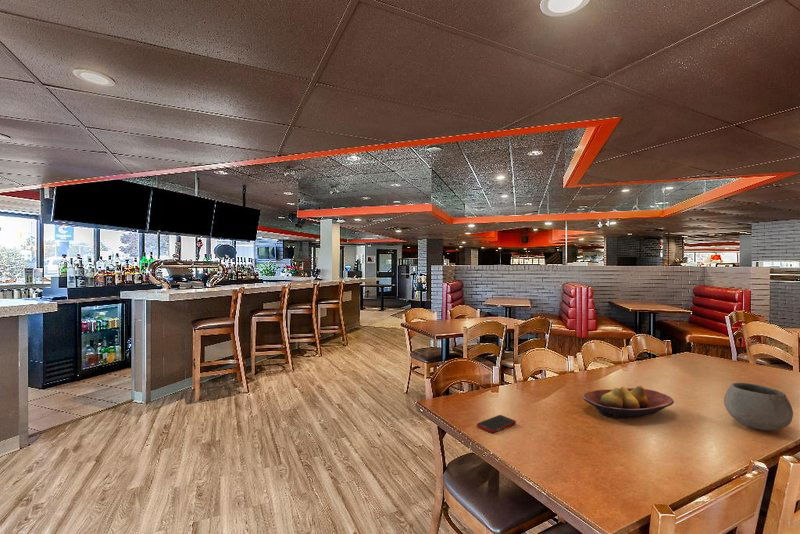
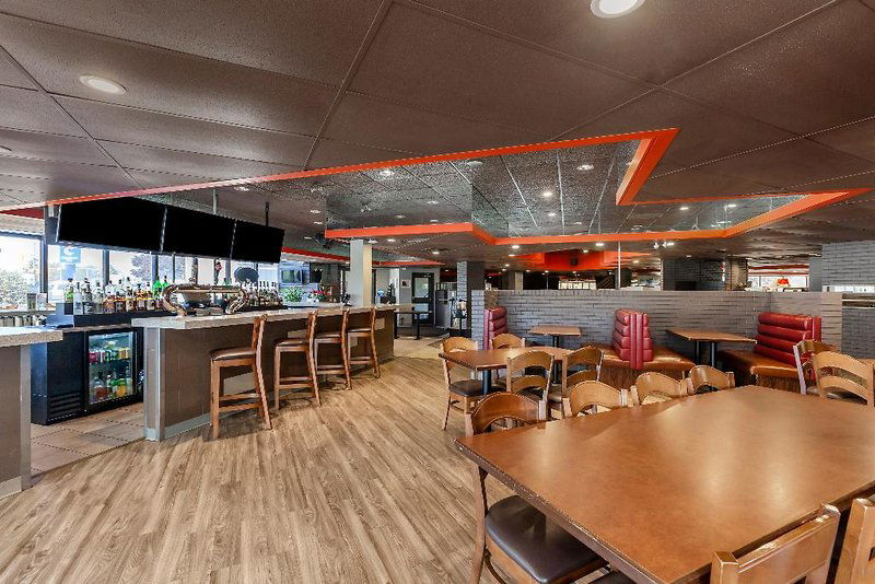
- bowl [723,382,794,432]
- fruit bowl [582,385,675,420]
- cell phone [476,414,517,434]
